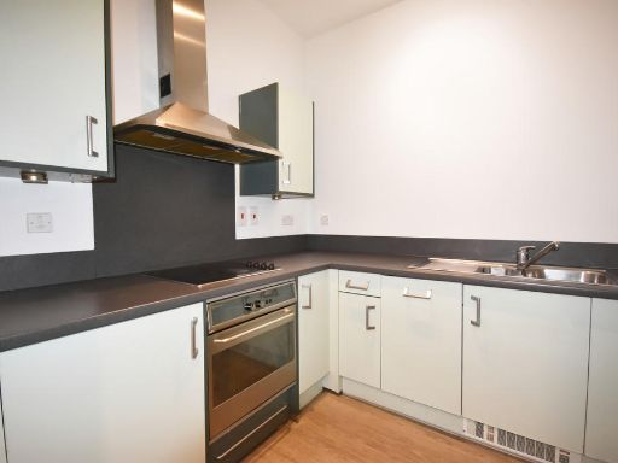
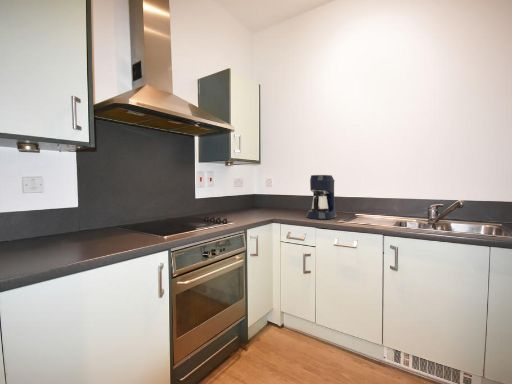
+ coffee maker [305,174,337,220]
